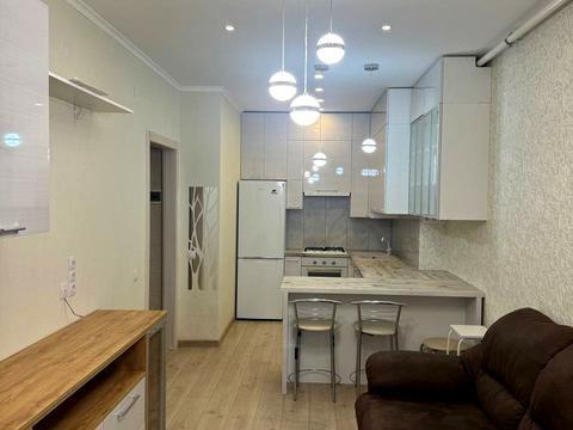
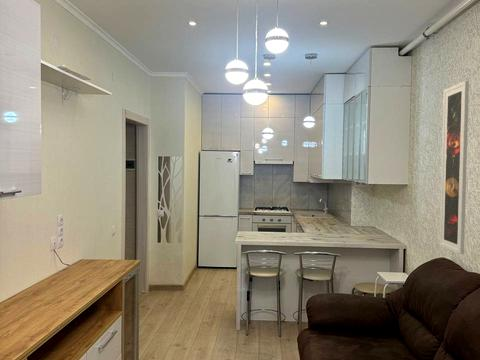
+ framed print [439,80,470,255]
